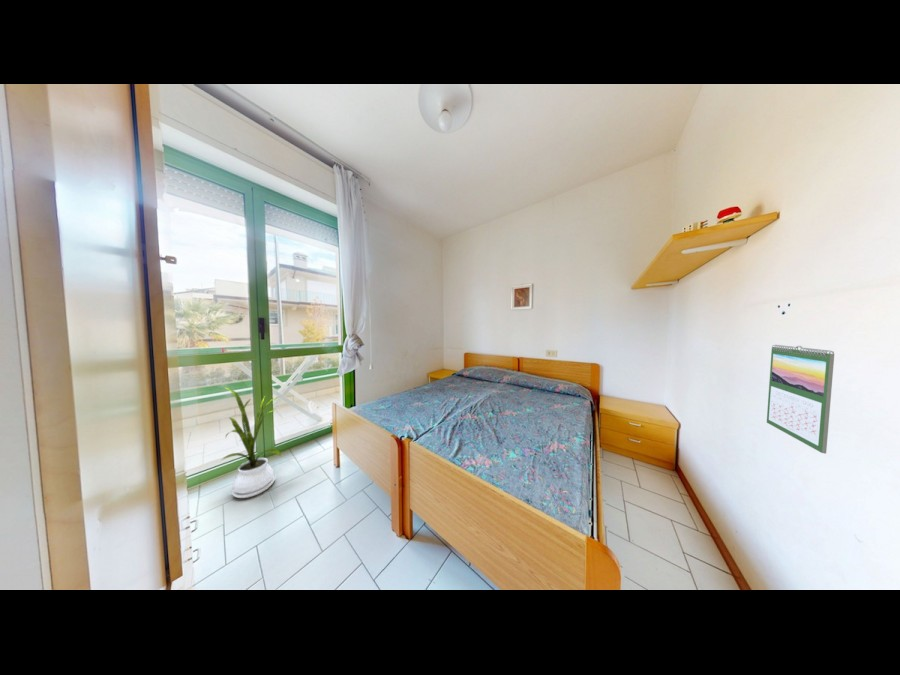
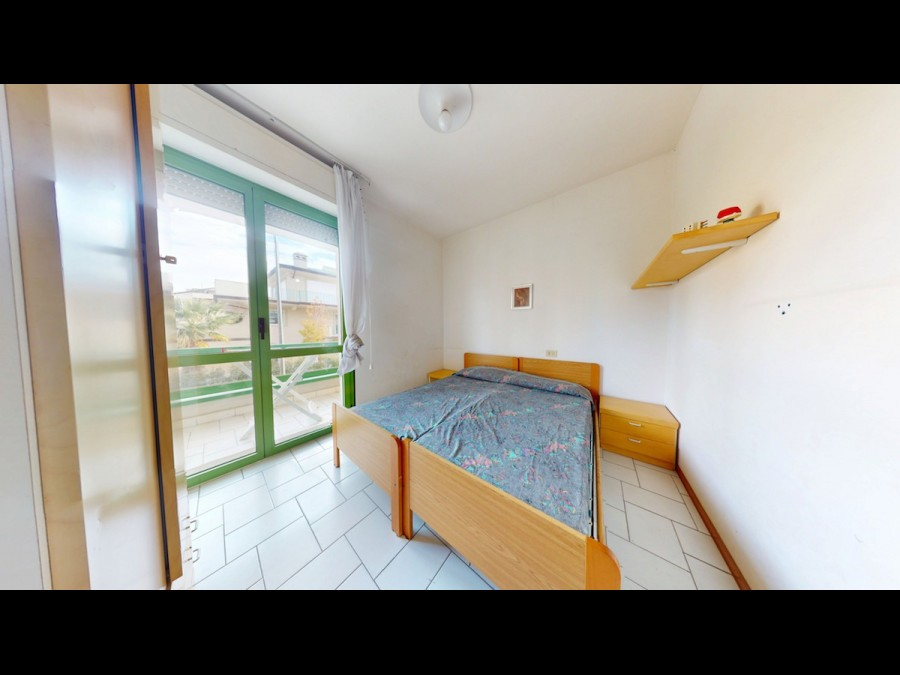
- calendar [766,344,835,455]
- house plant [221,386,282,499]
